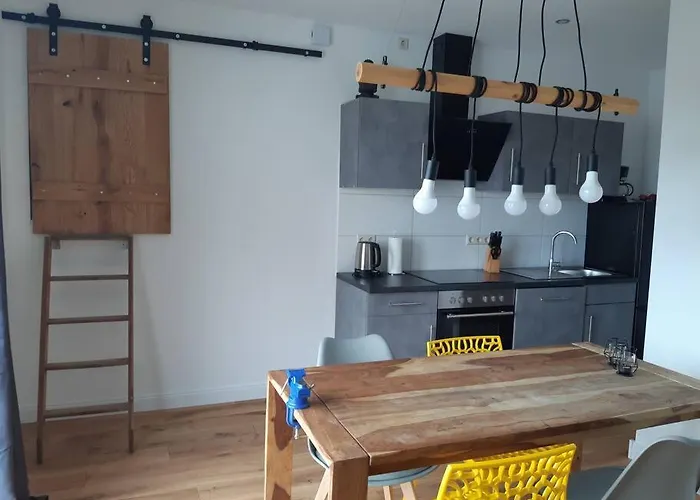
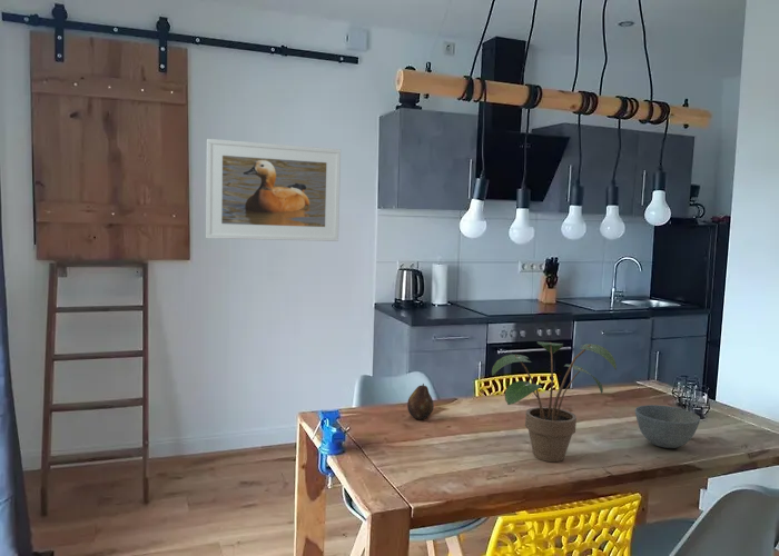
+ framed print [205,138,342,242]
+ fruit [406,383,435,420]
+ potted plant [491,340,618,463]
+ bowl [634,404,701,449]
